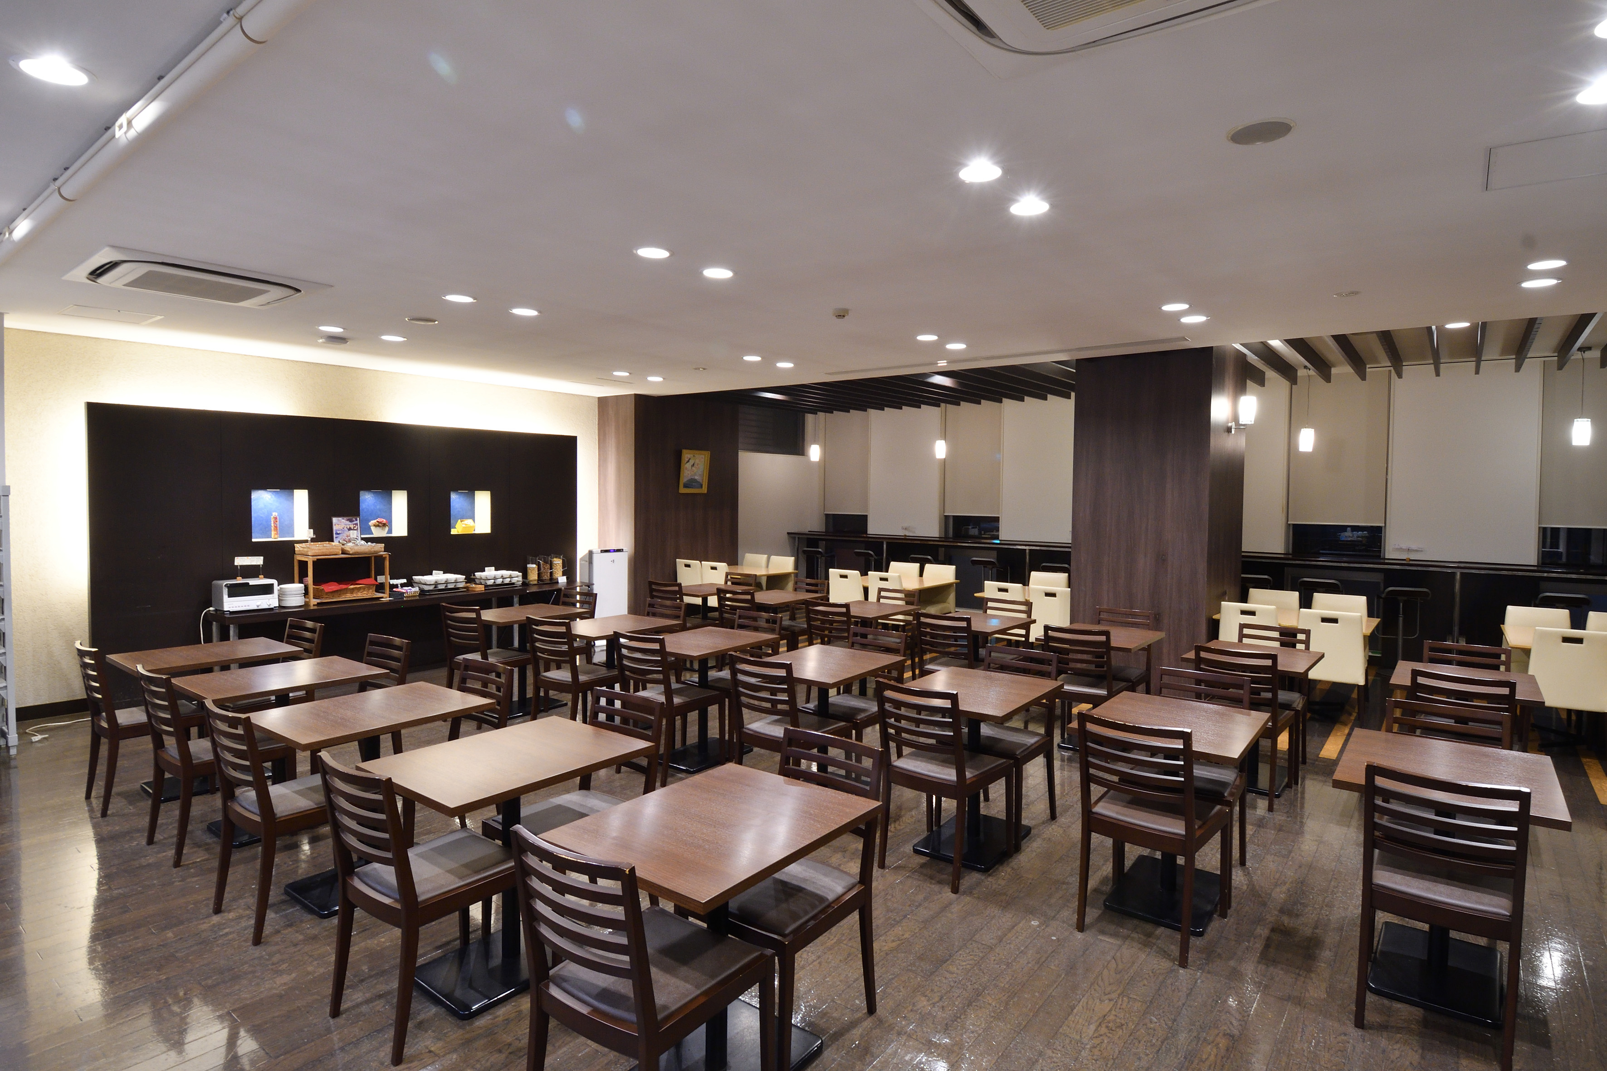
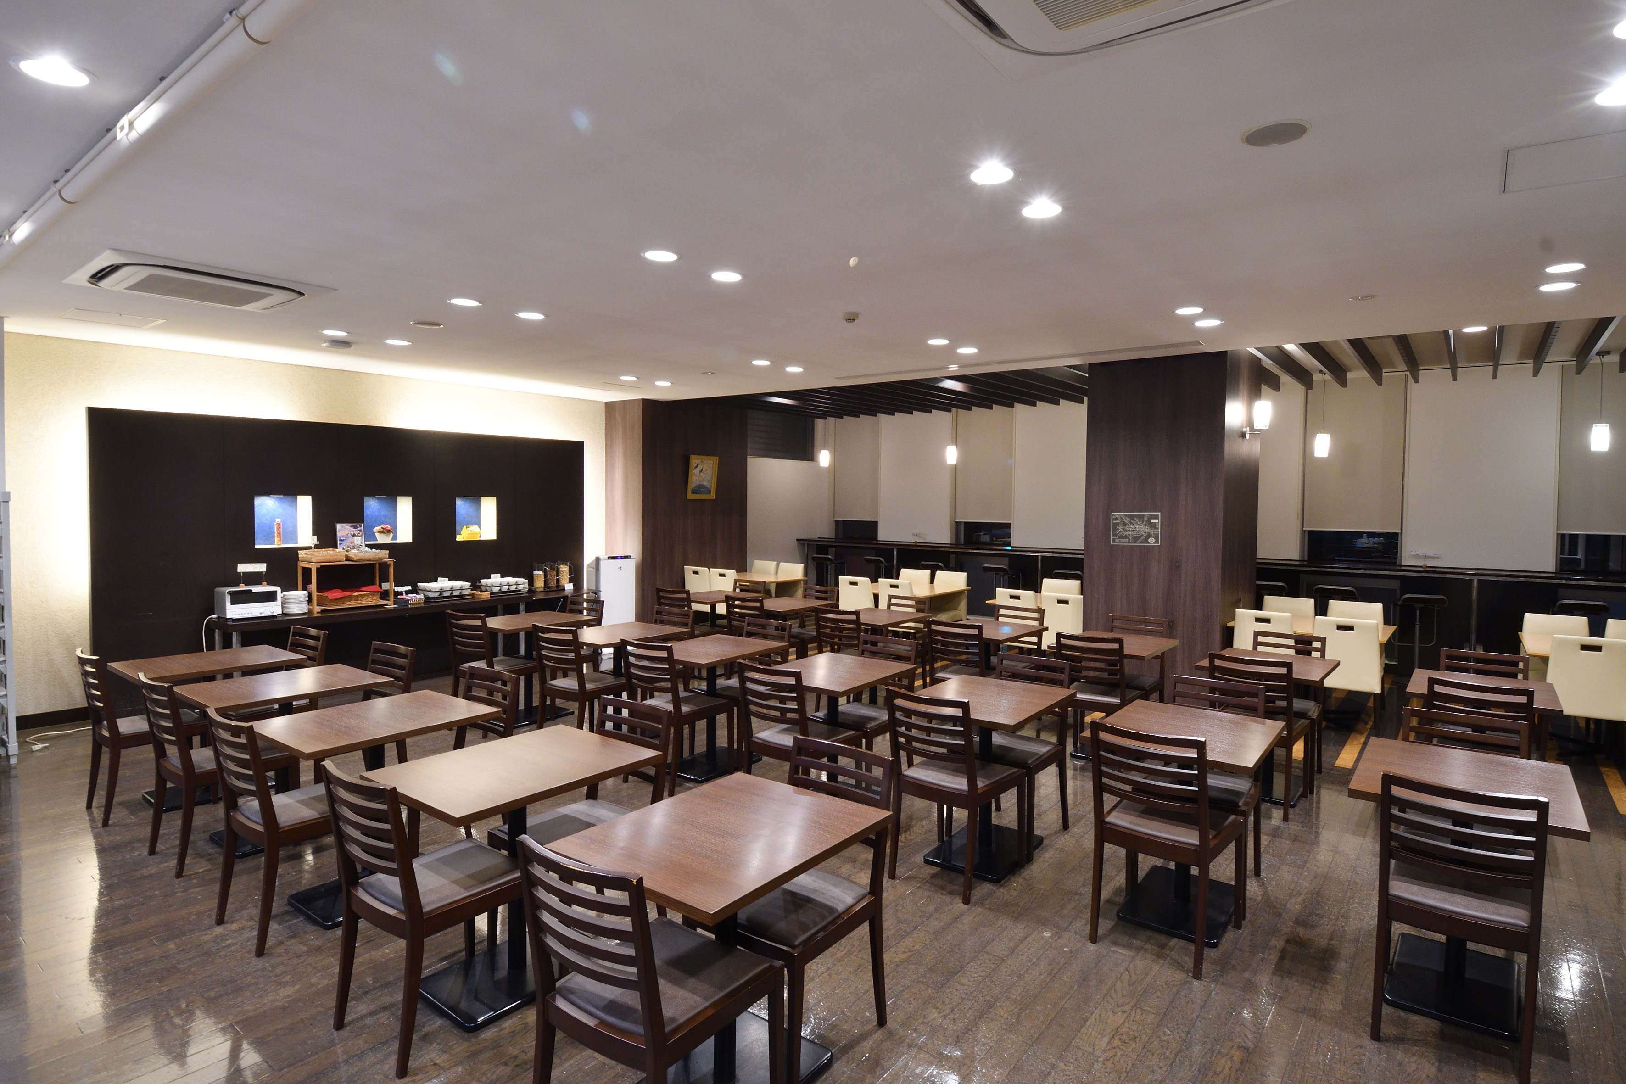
+ wall art [1109,512,1161,546]
+ eyeball [849,256,861,269]
